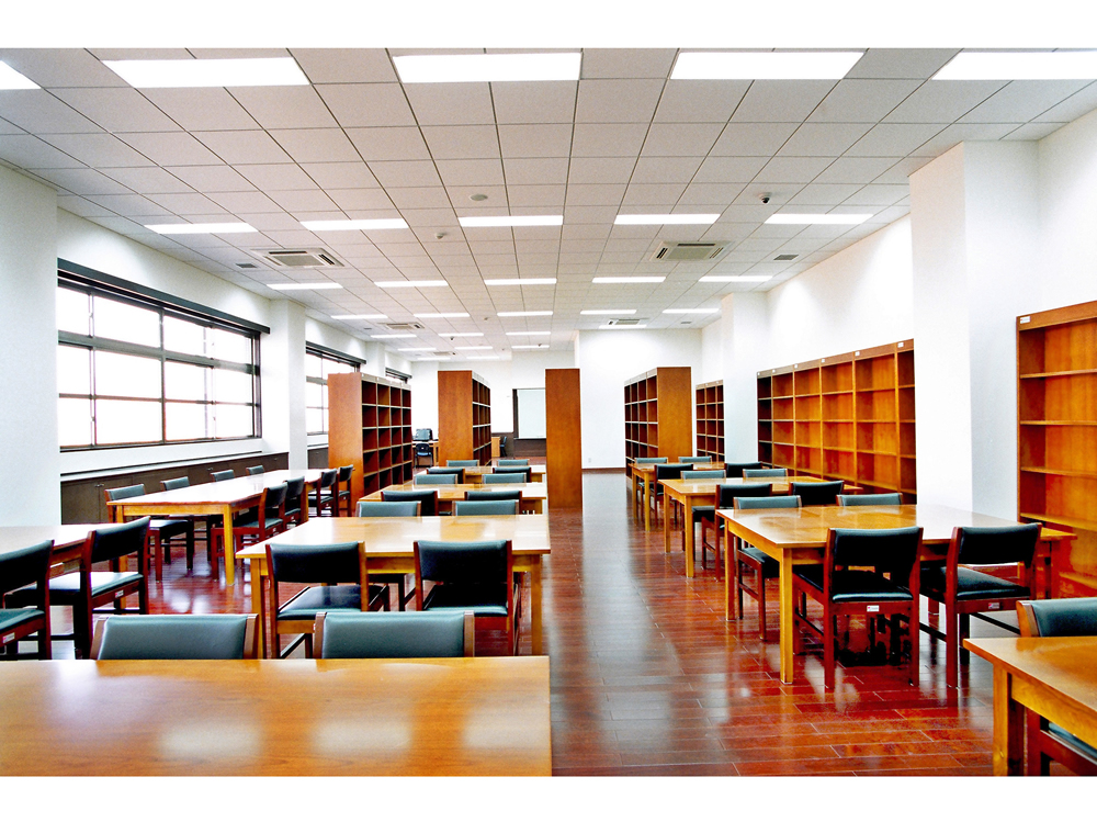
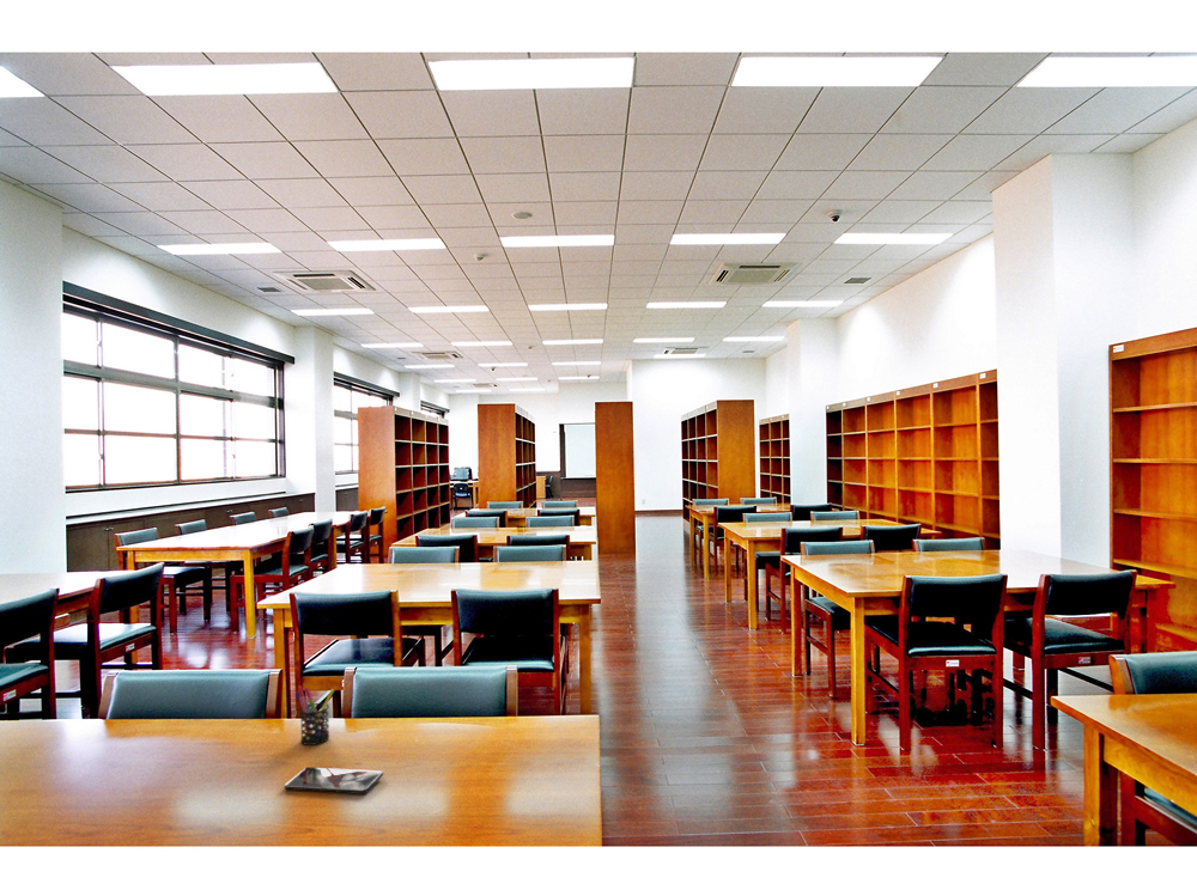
+ pen holder [294,684,335,746]
+ smartphone [282,766,384,796]
